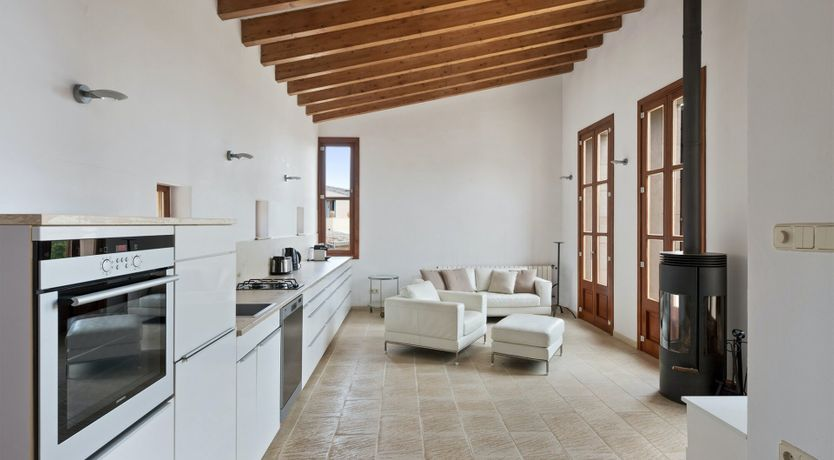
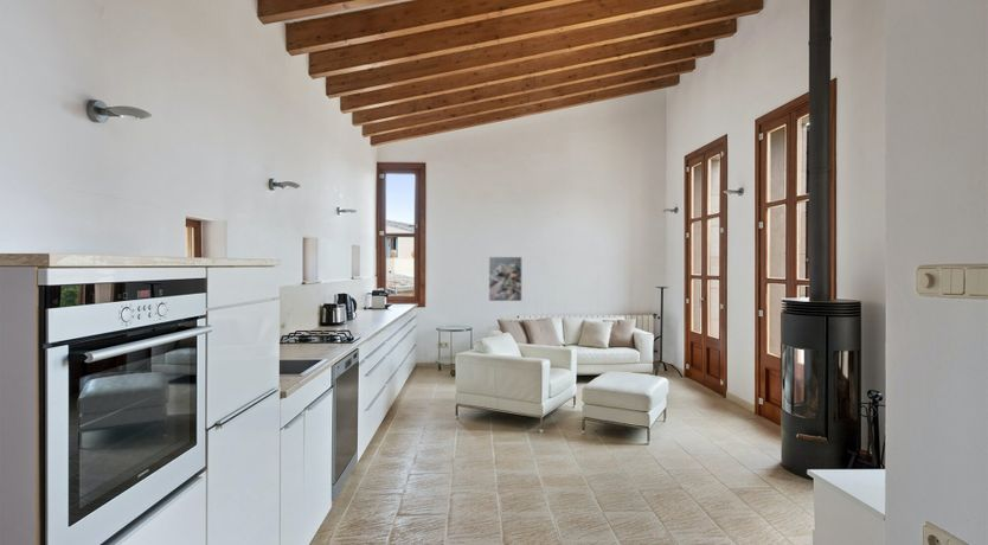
+ wall art [488,256,522,302]
